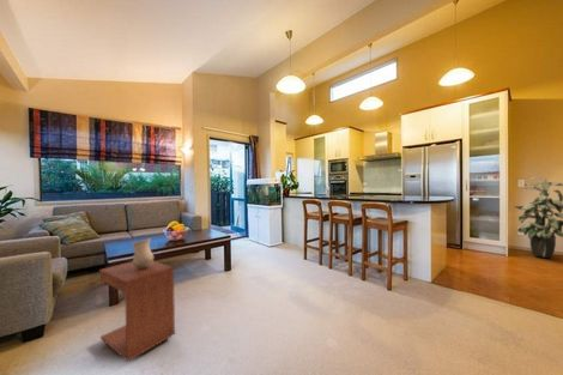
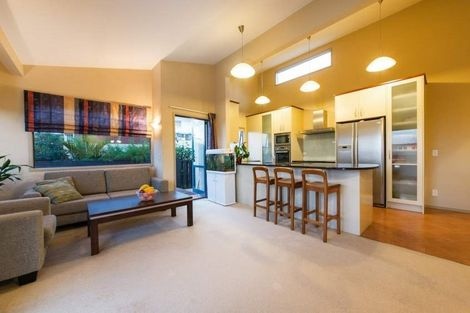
- side table [98,260,176,362]
- vase [129,237,155,268]
- indoor plant [511,176,563,259]
